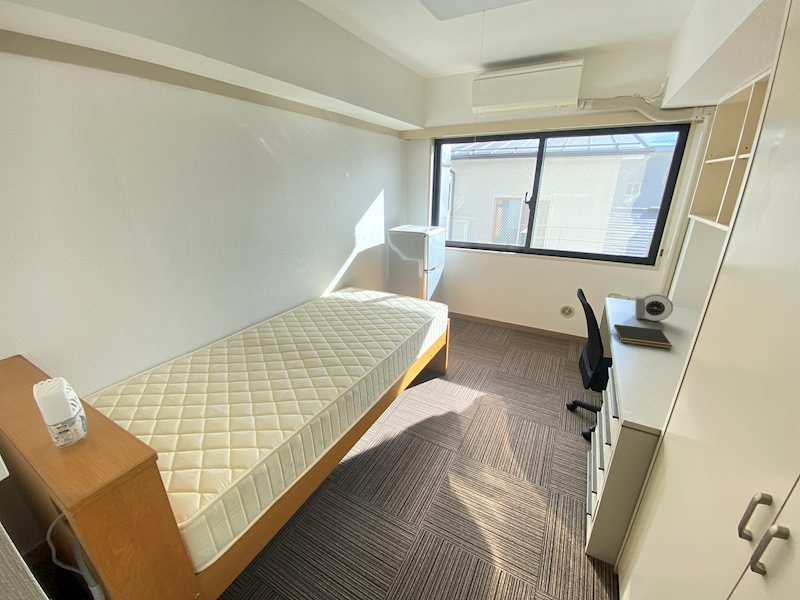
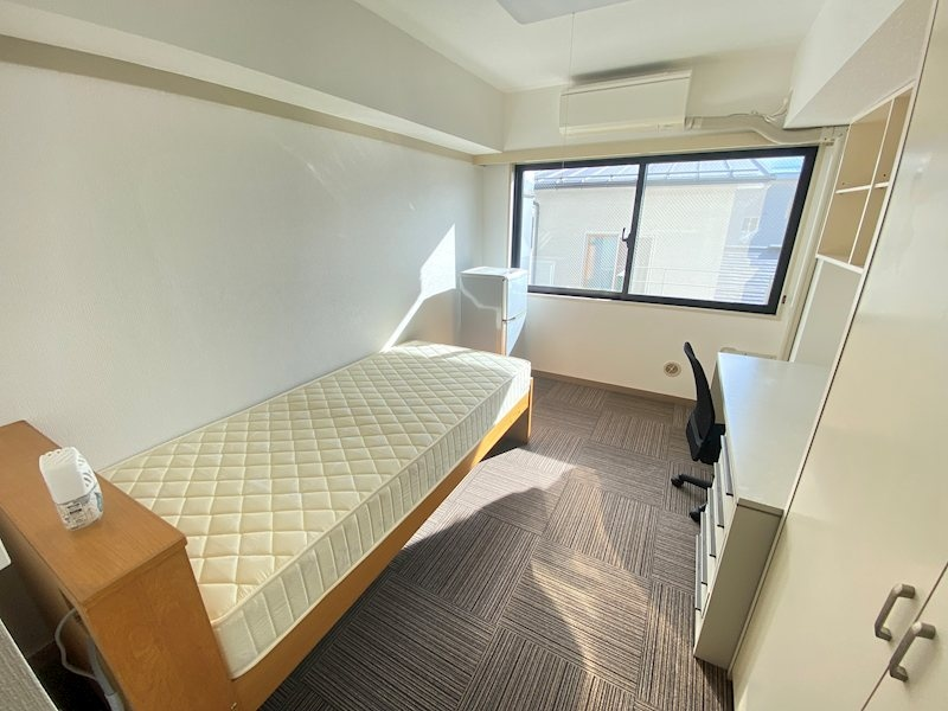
- notepad [611,323,673,350]
- alarm clock [634,292,674,322]
